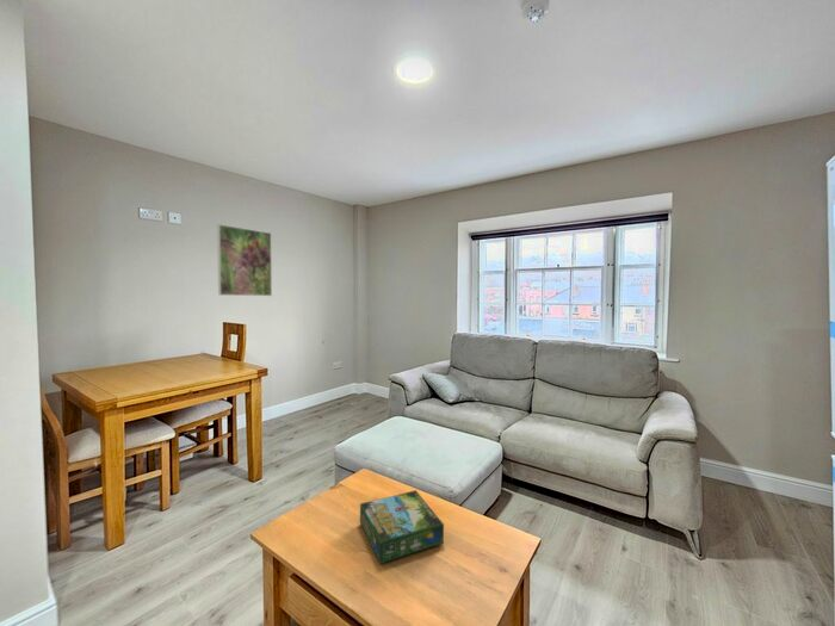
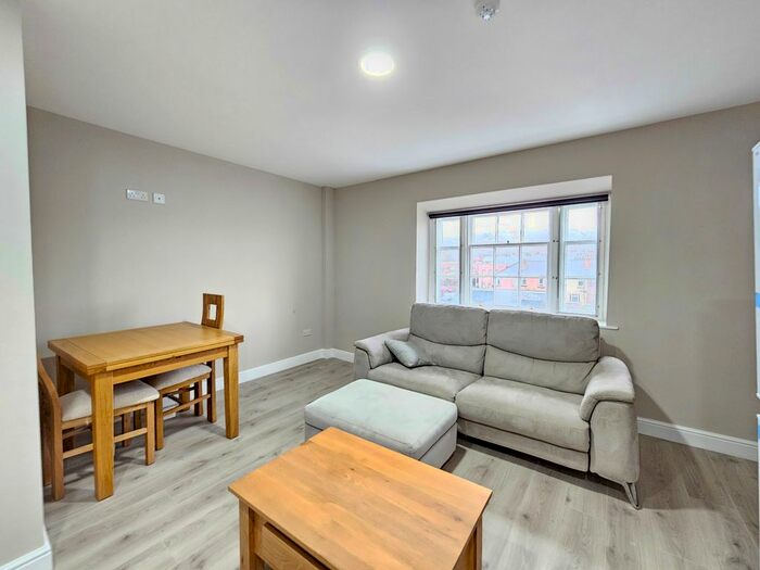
- board game [359,489,445,565]
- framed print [216,223,273,297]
